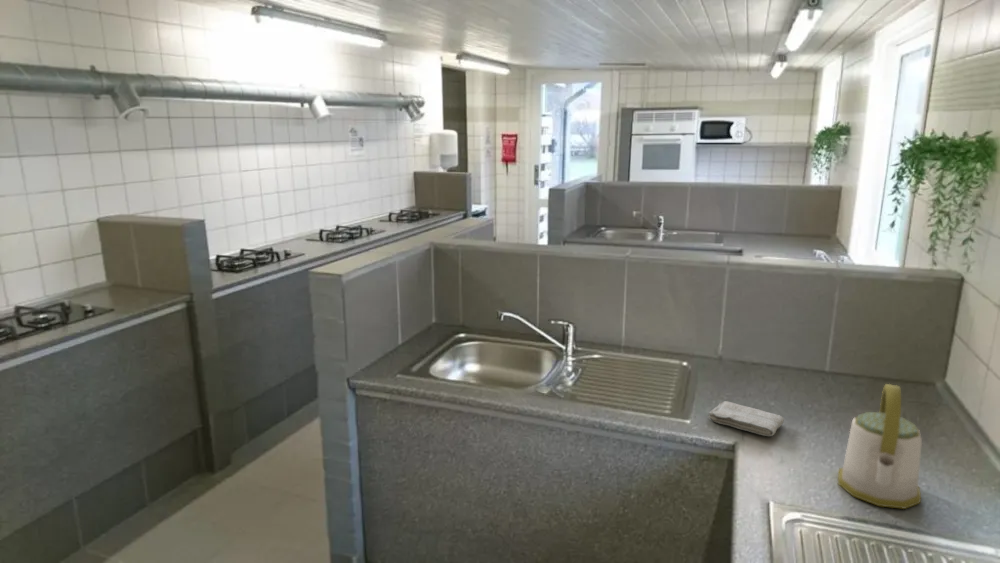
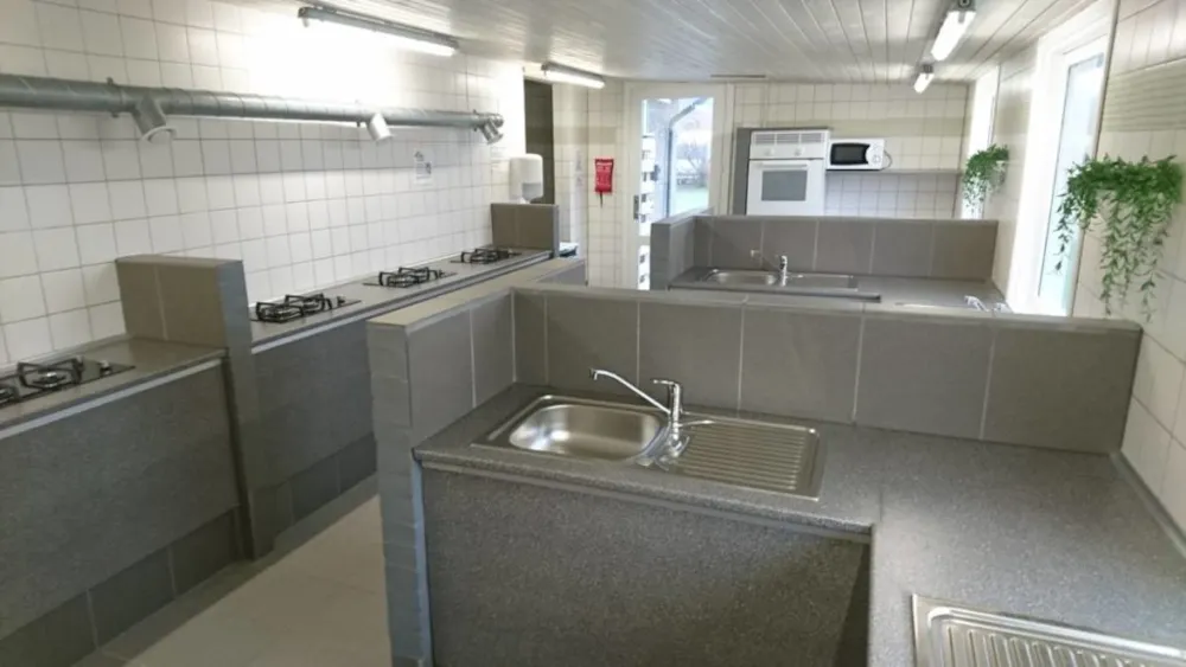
- kettle [837,383,923,510]
- washcloth [707,400,785,437]
